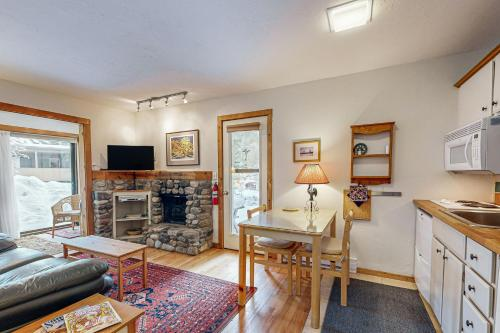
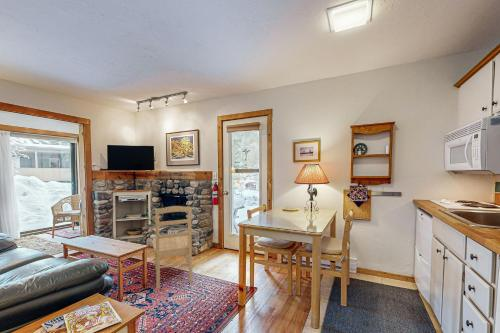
+ chair [152,205,194,290]
